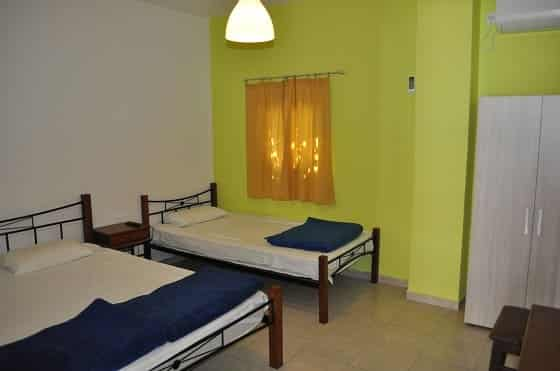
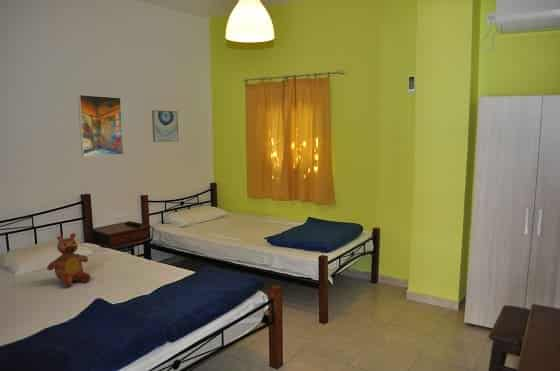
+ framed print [77,94,125,158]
+ wall art [151,109,179,143]
+ teddy bear [46,232,91,288]
